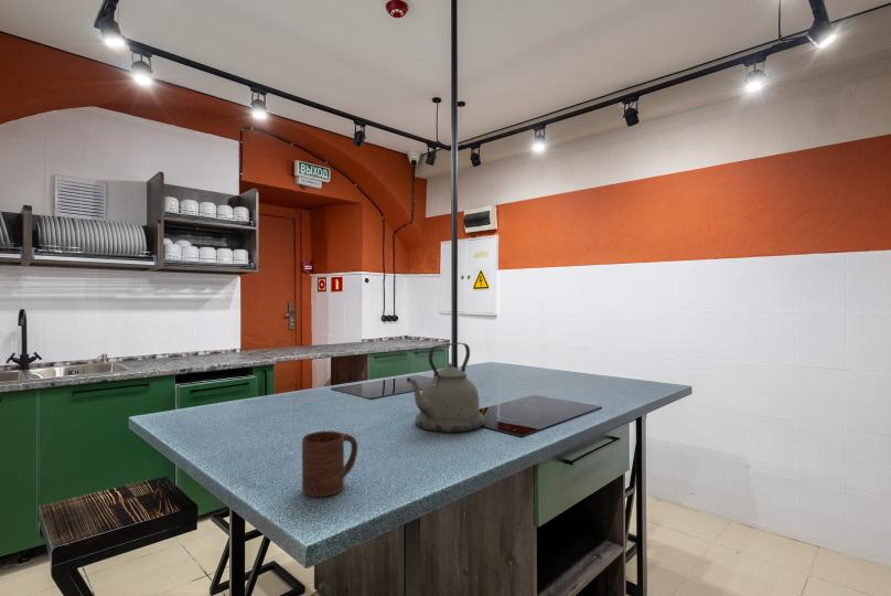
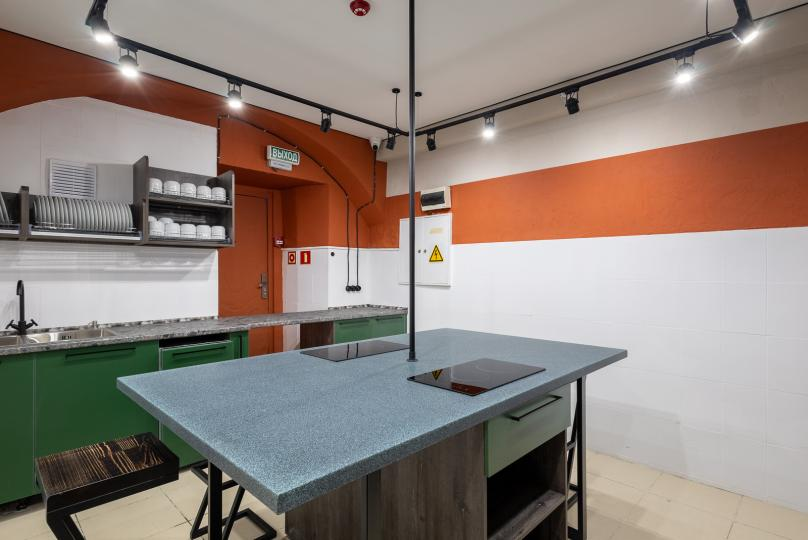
- cup [301,430,358,498]
- kettle [406,342,486,434]
